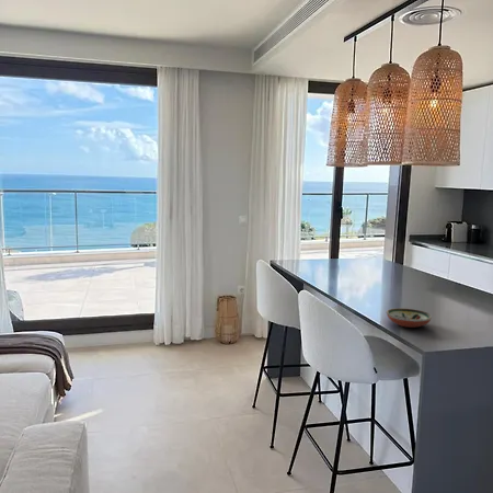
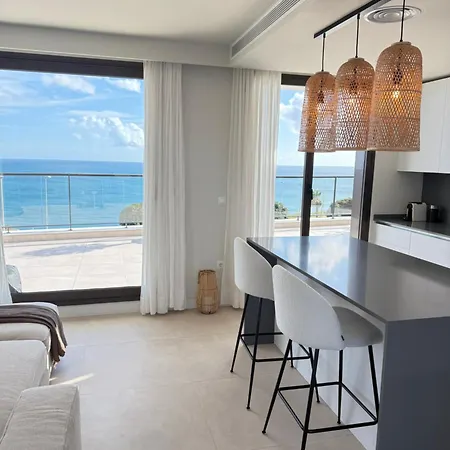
- decorative bowl [385,307,433,329]
